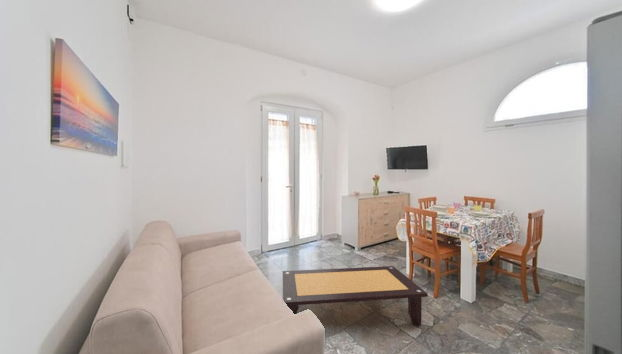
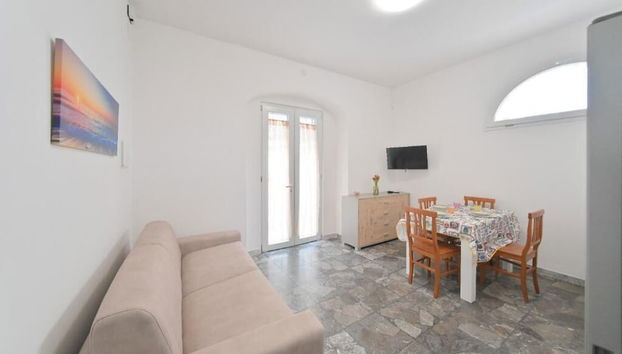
- coffee table [282,265,429,327]
